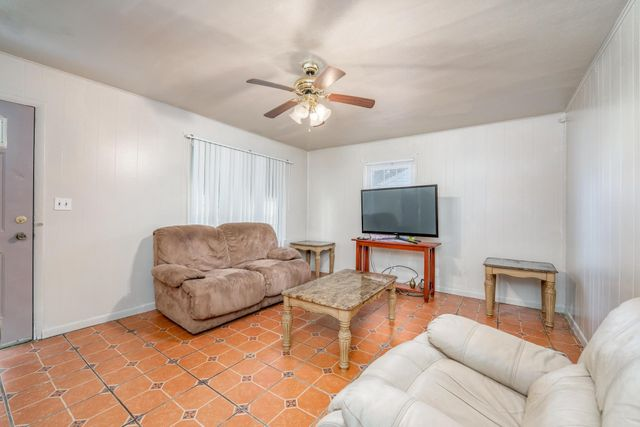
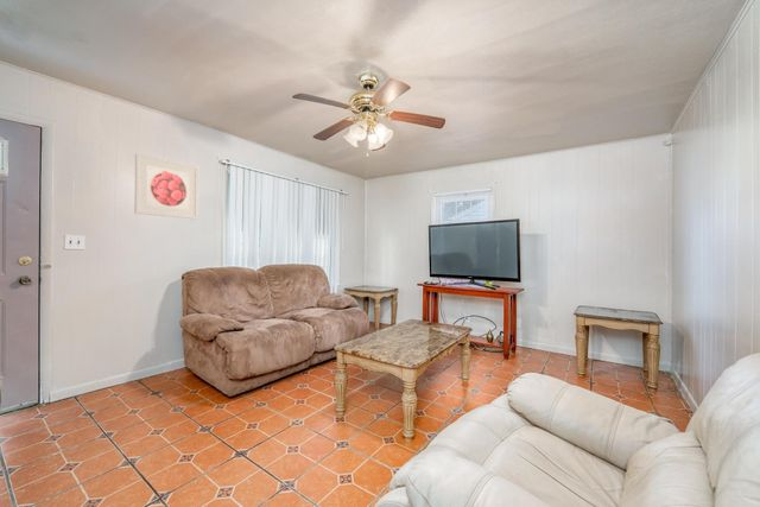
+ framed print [133,153,200,221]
